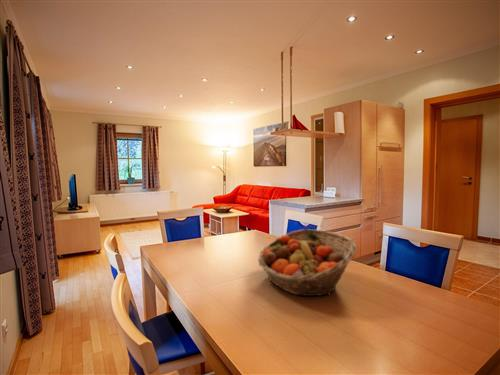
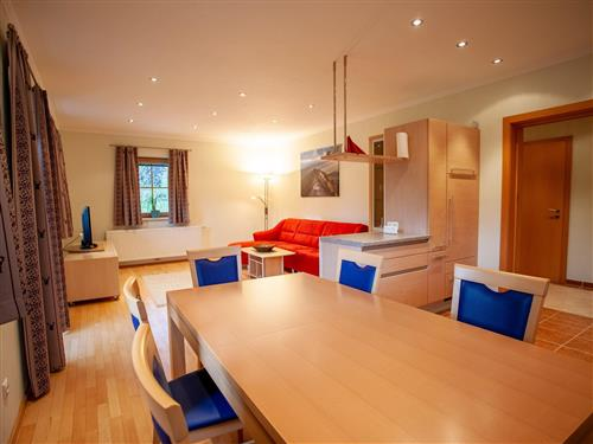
- fruit basket [257,228,358,297]
